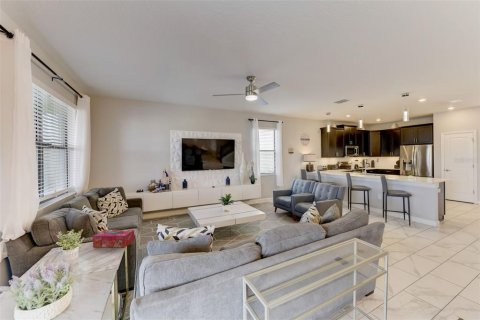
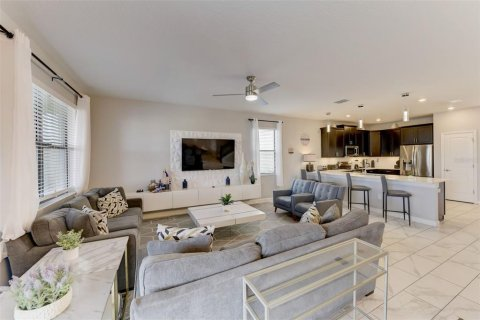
- tissue box [92,229,135,248]
